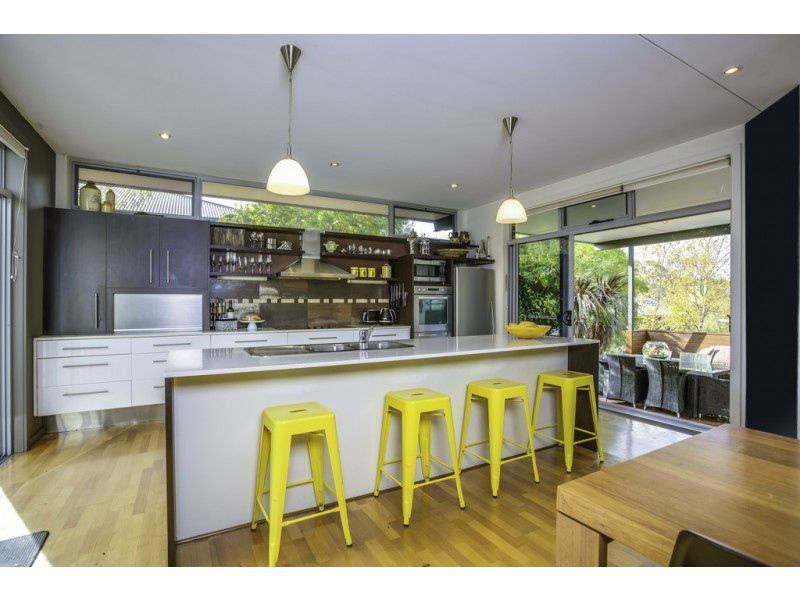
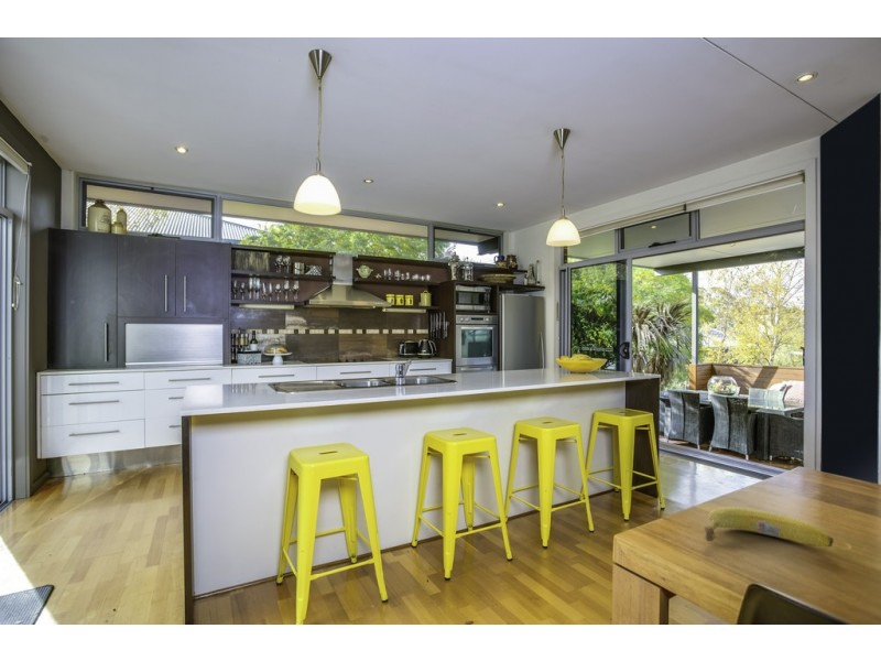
+ fruit [703,506,835,548]
